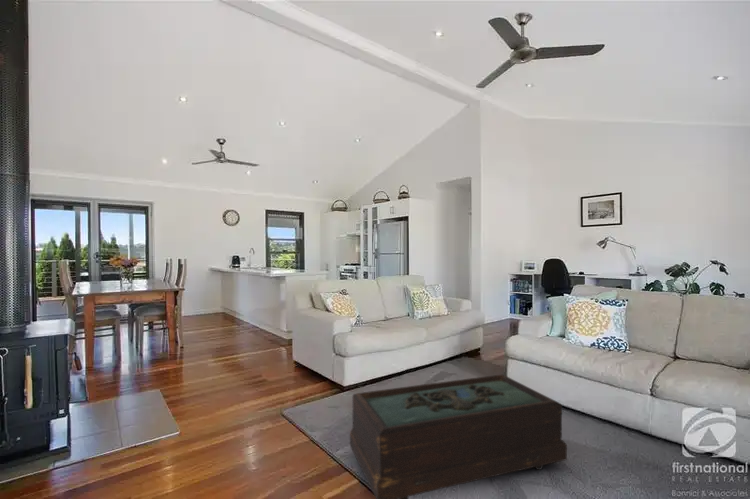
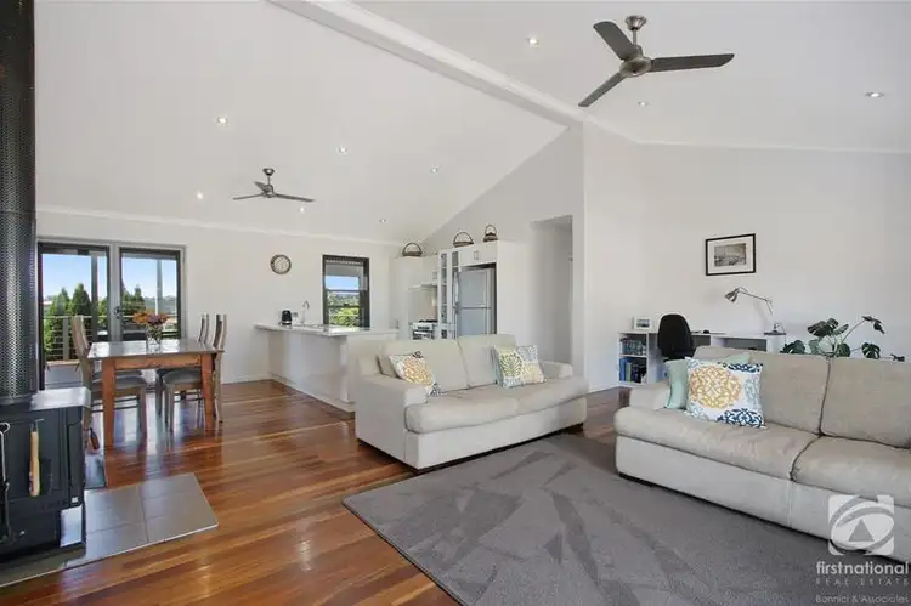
- coffee table [349,373,568,499]
